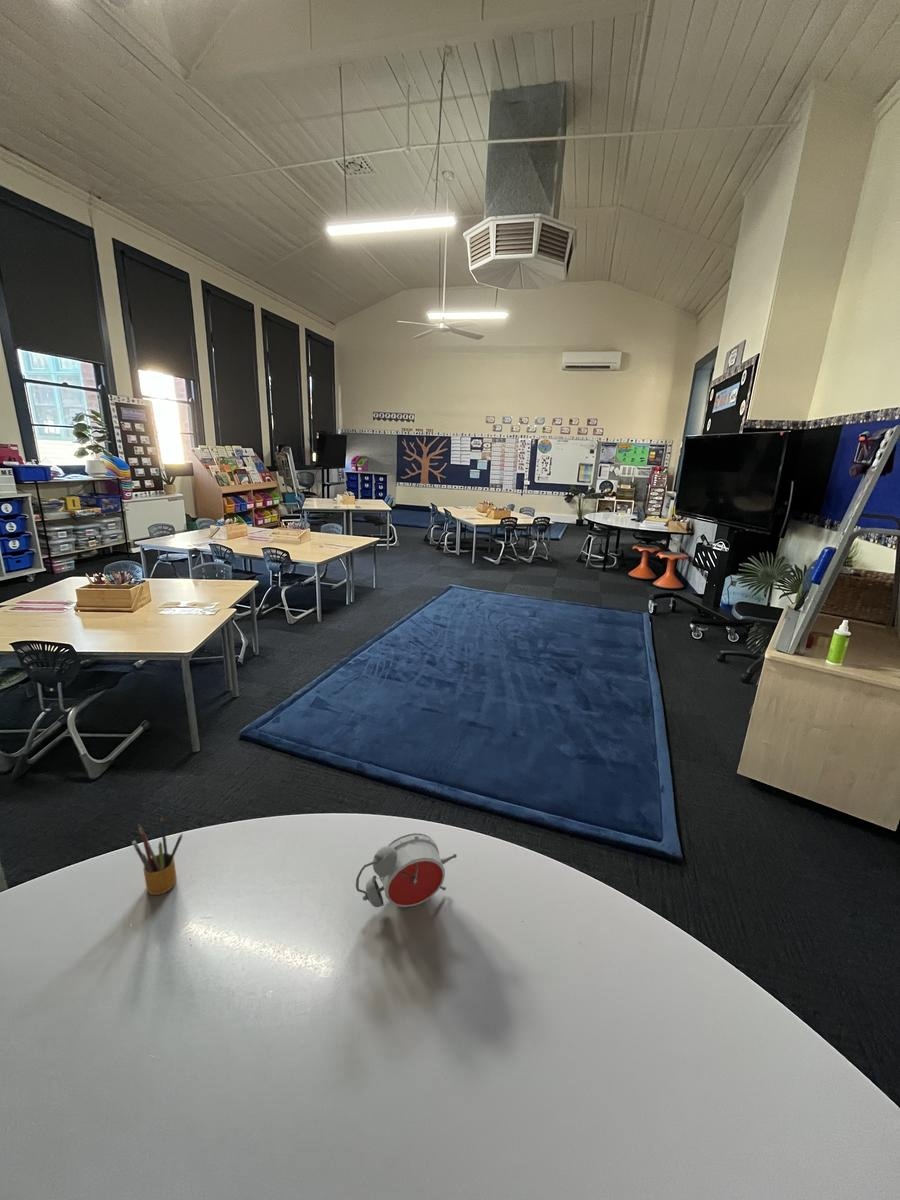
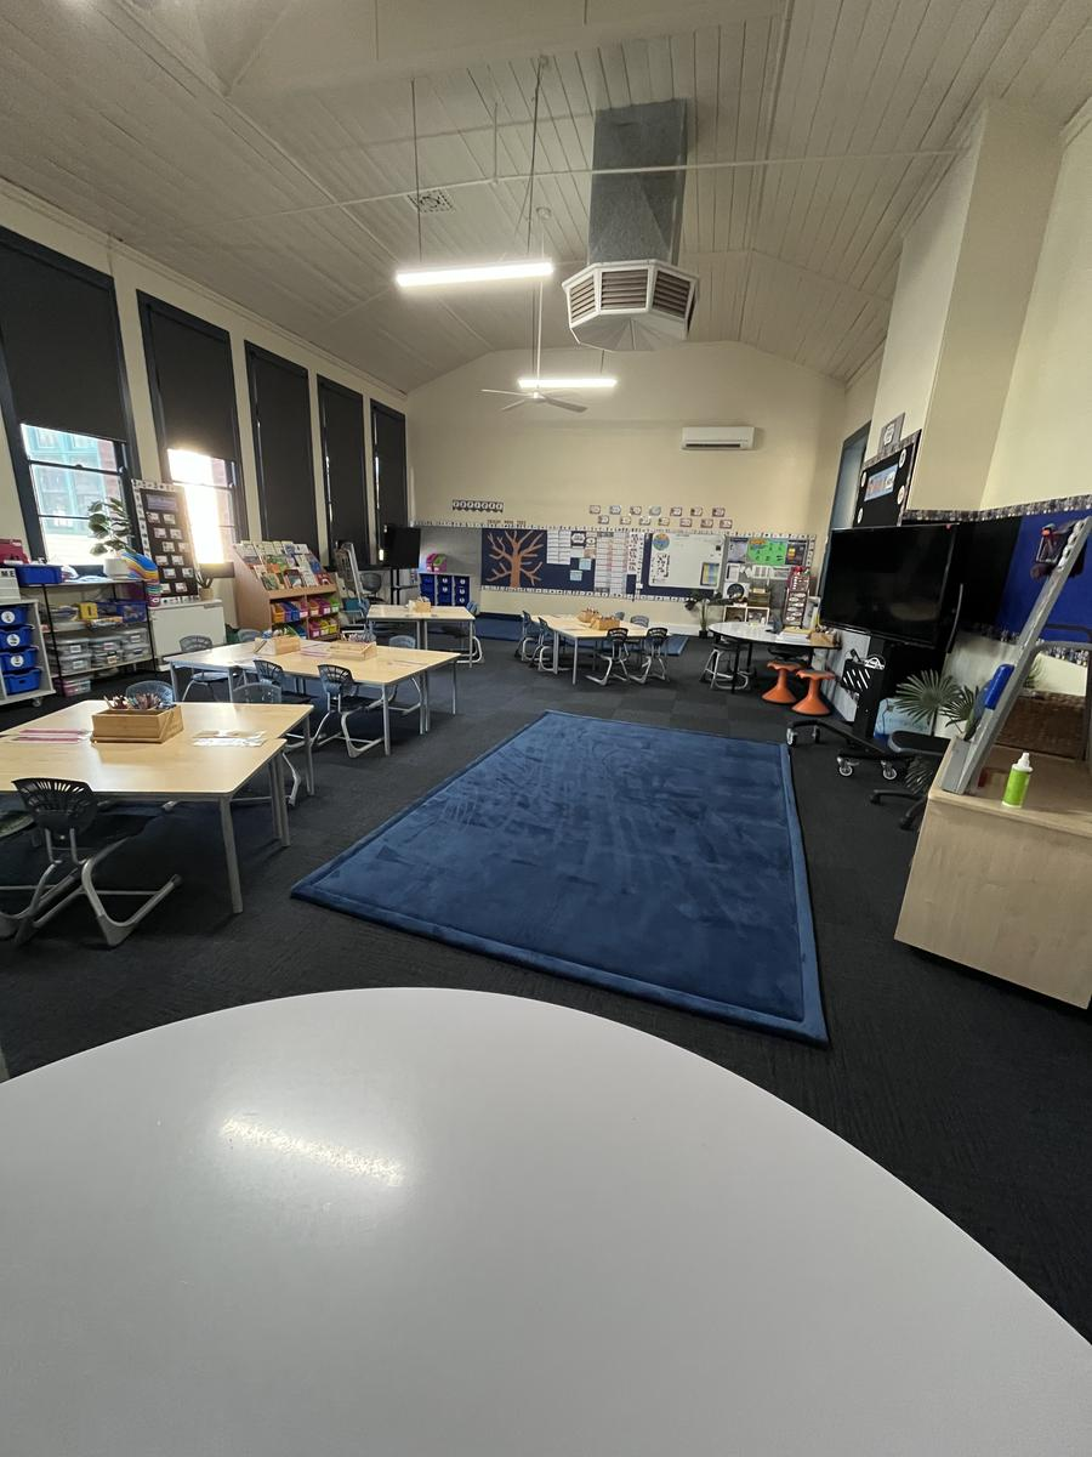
- alarm clock [355,832,458,908]
- pencil box [131,815,183,896]
